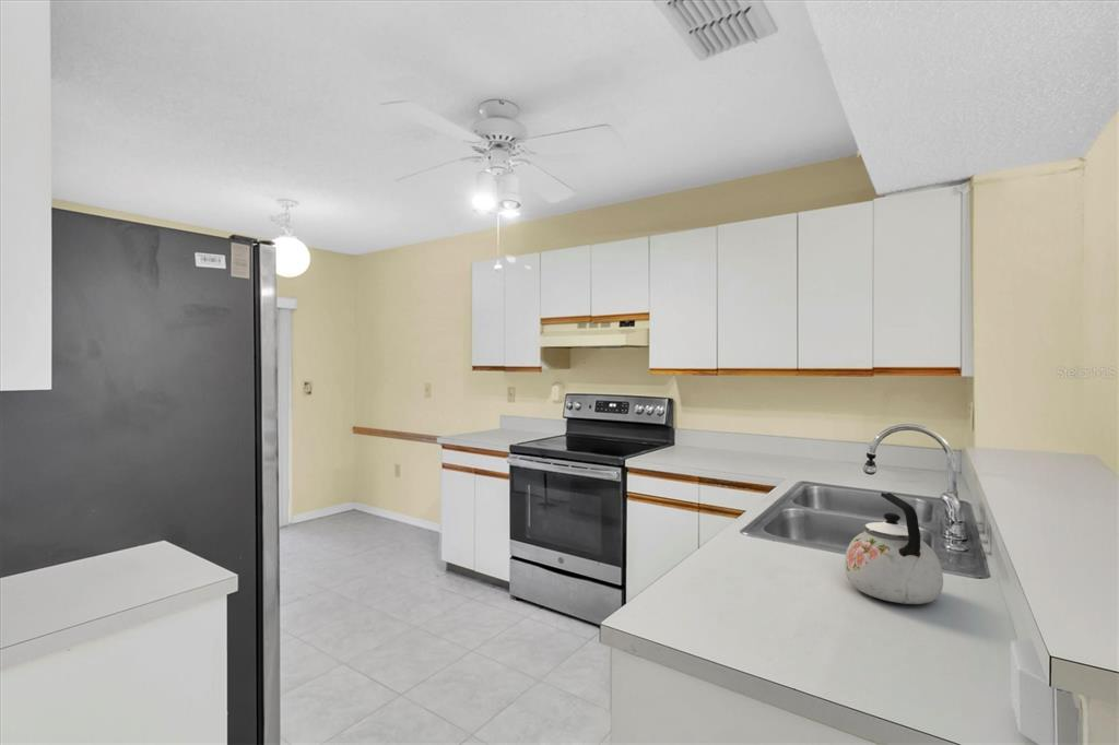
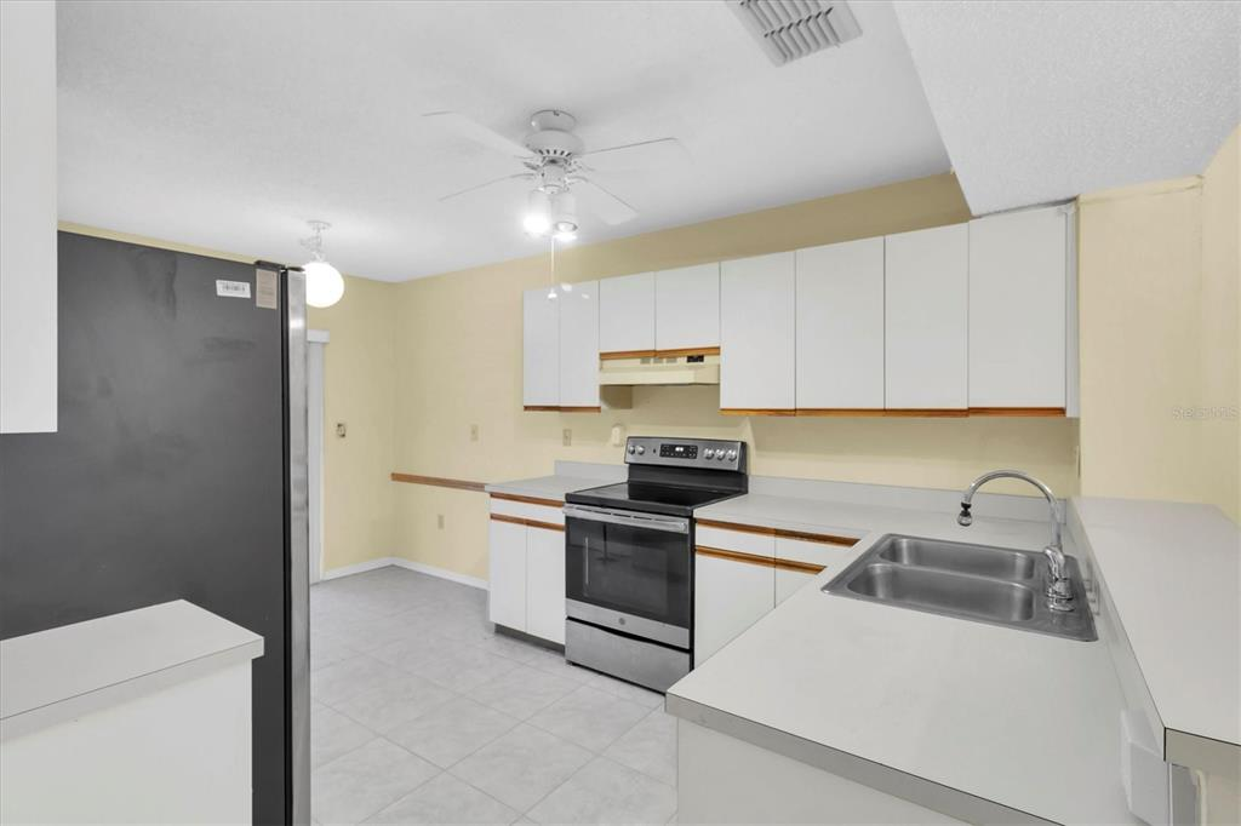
- kettle [844,492,944,605]
